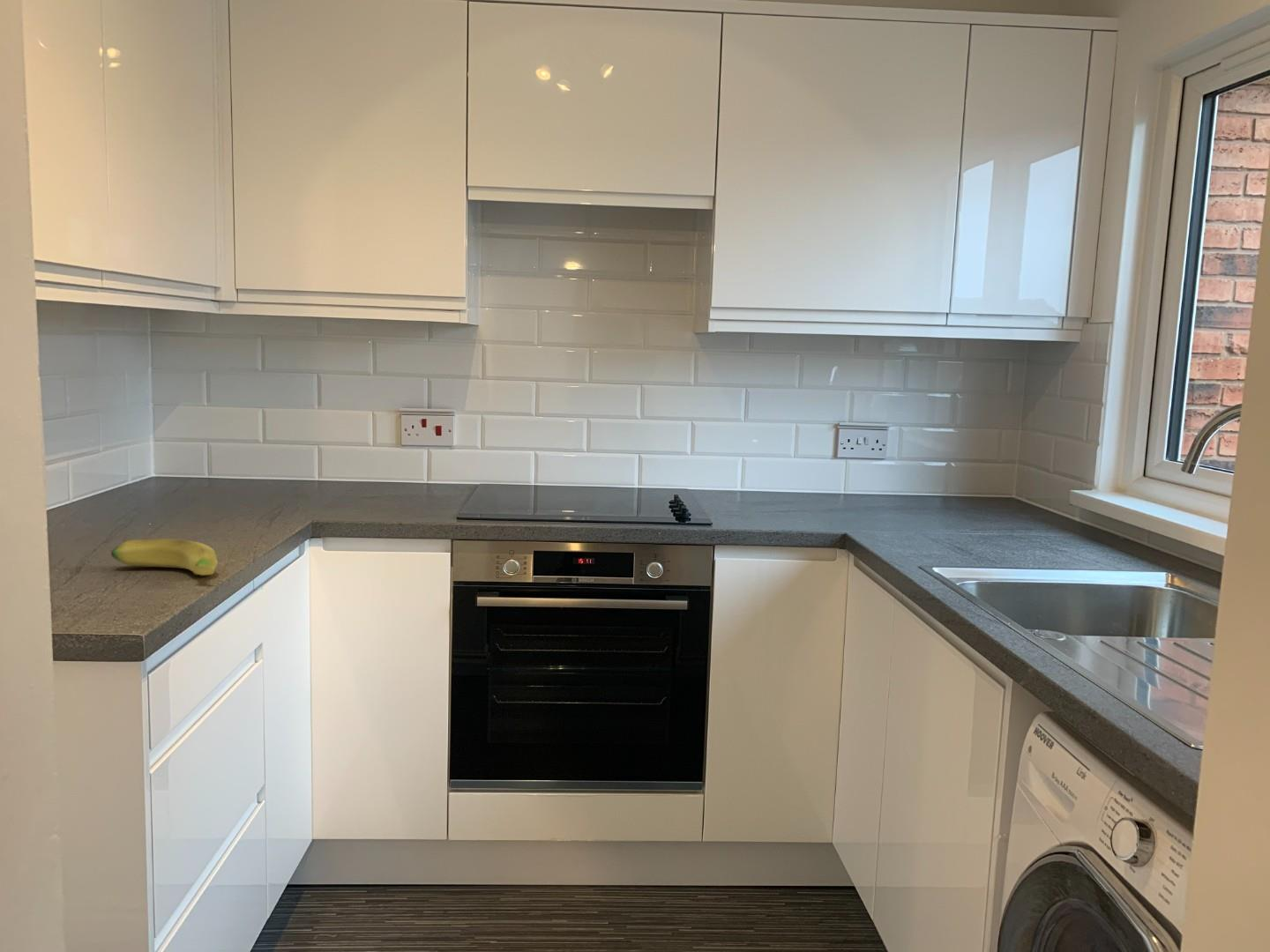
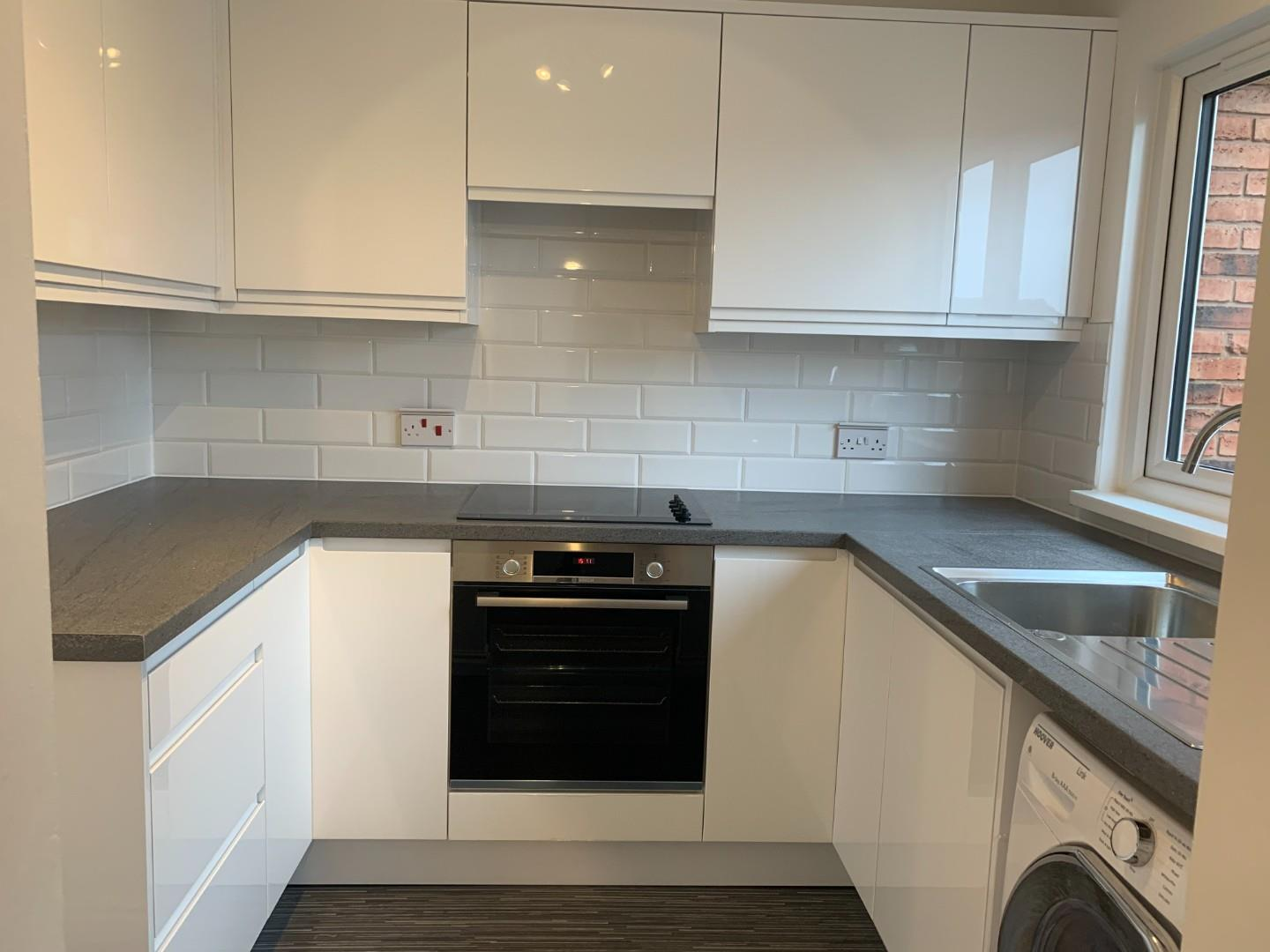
- banana [110,538,219,576]
